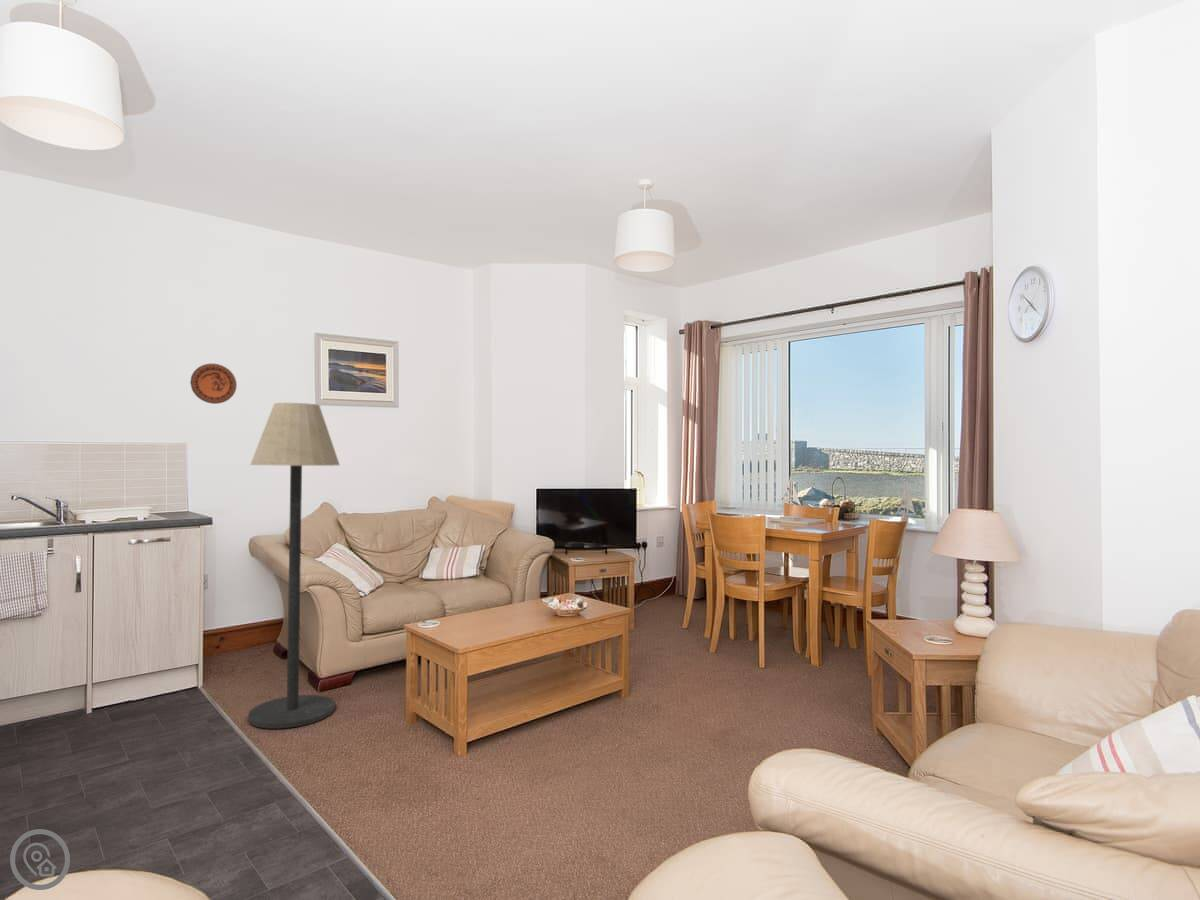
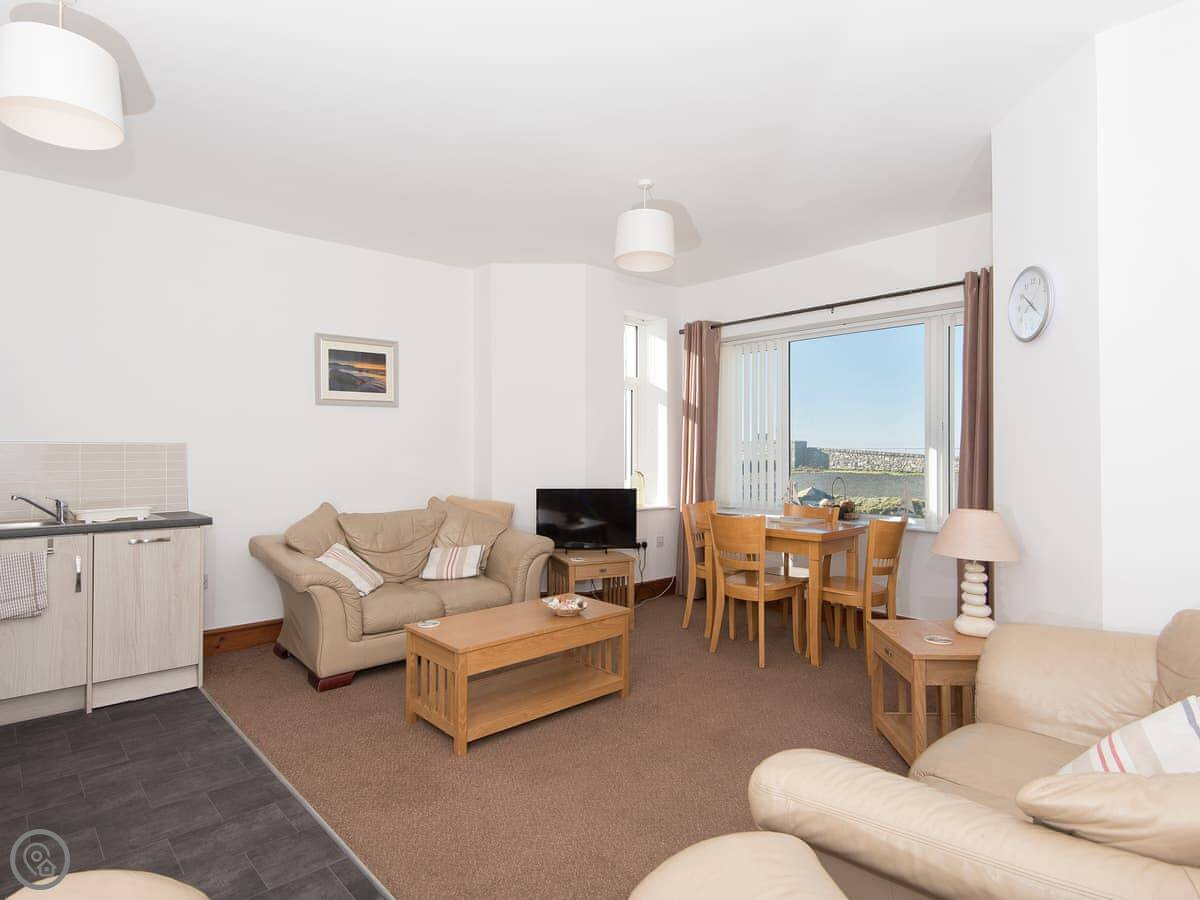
- floor lamp [247,402,341,729]
- decorative plate [189,363,238,405]
